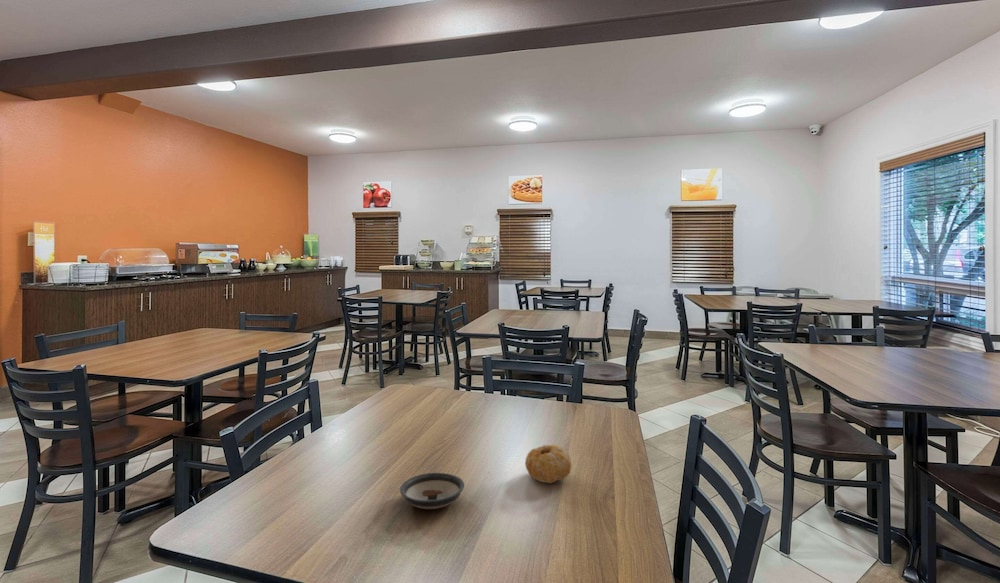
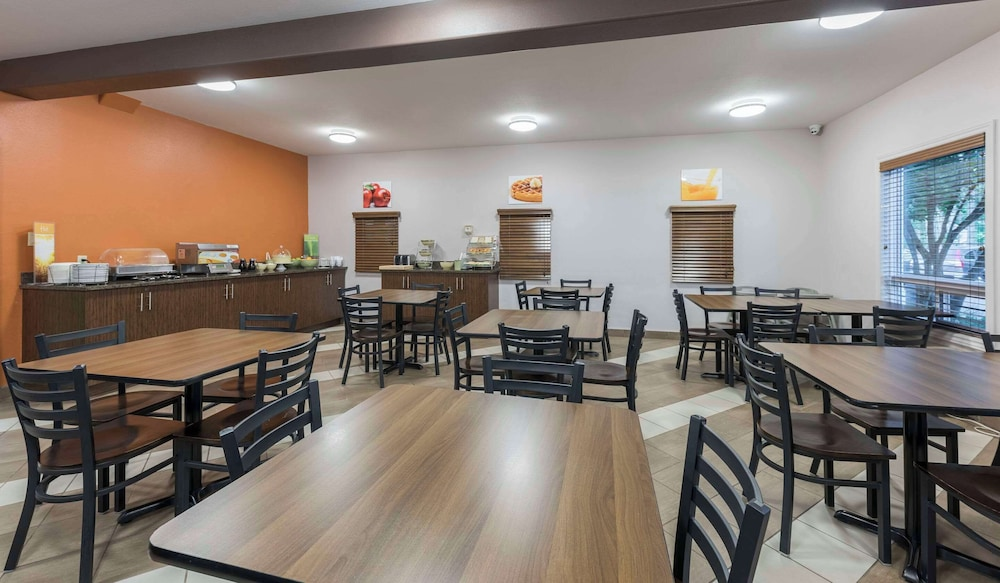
- fruit [524,444,573,484]
- saucer [399,472,465,510]
